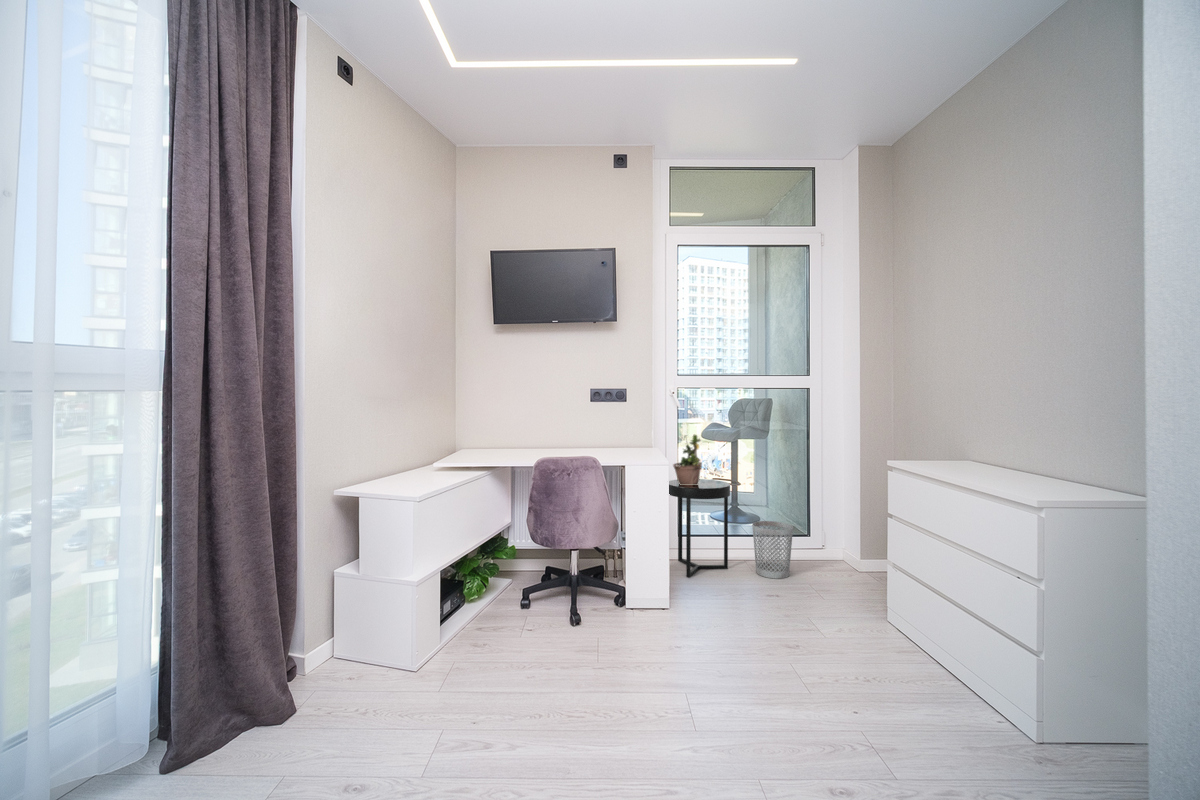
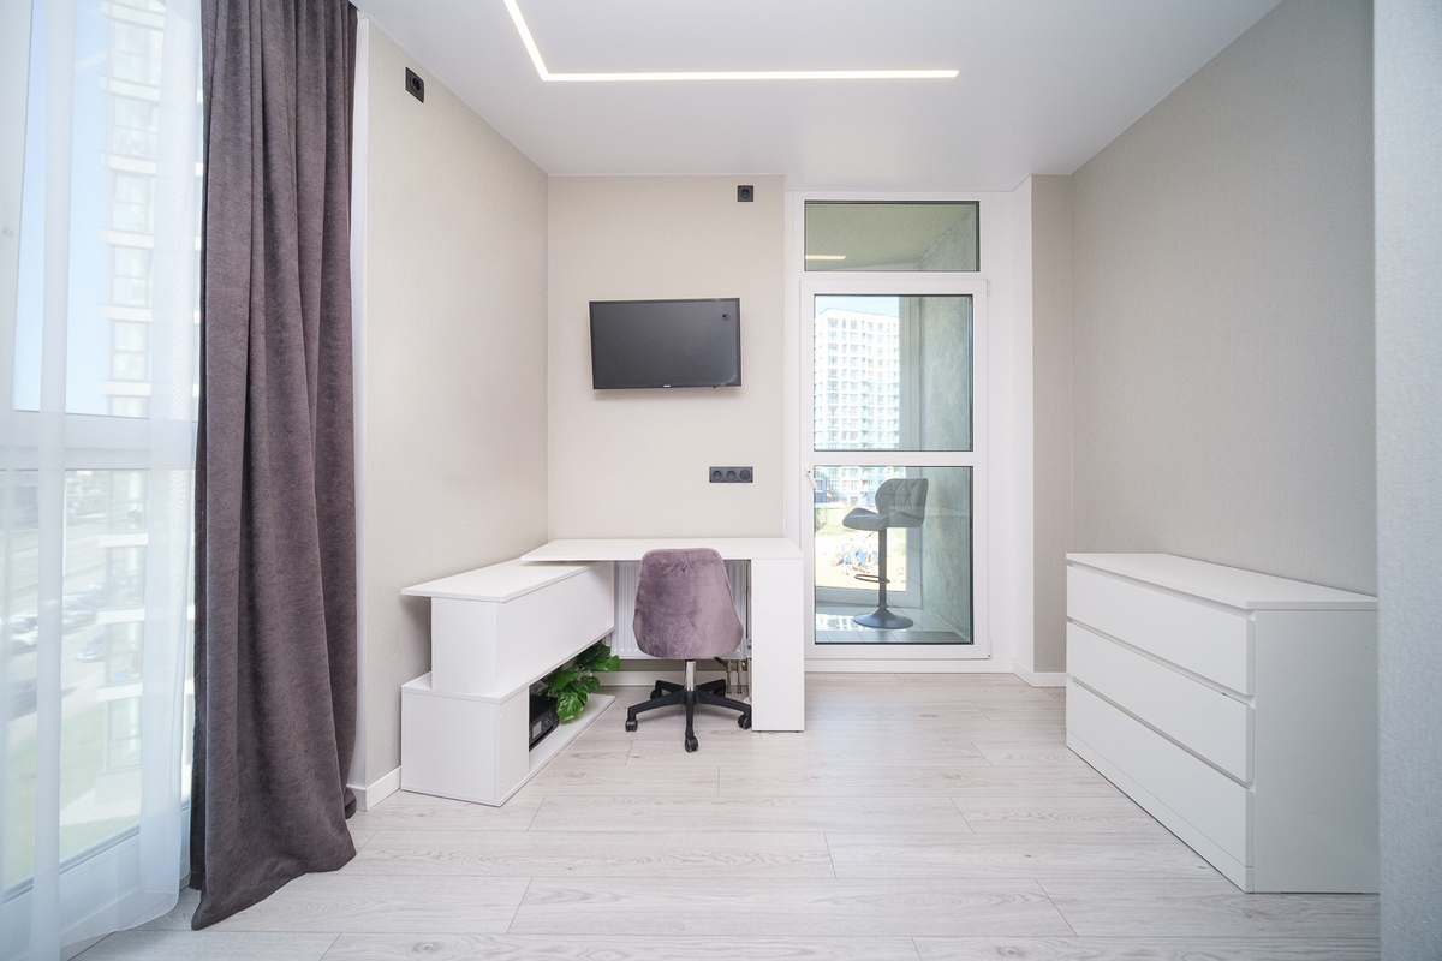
- wastebasket [751,520,794,579]
- side table [668,478,731,578]
- potted plant [672,433,703,485]
